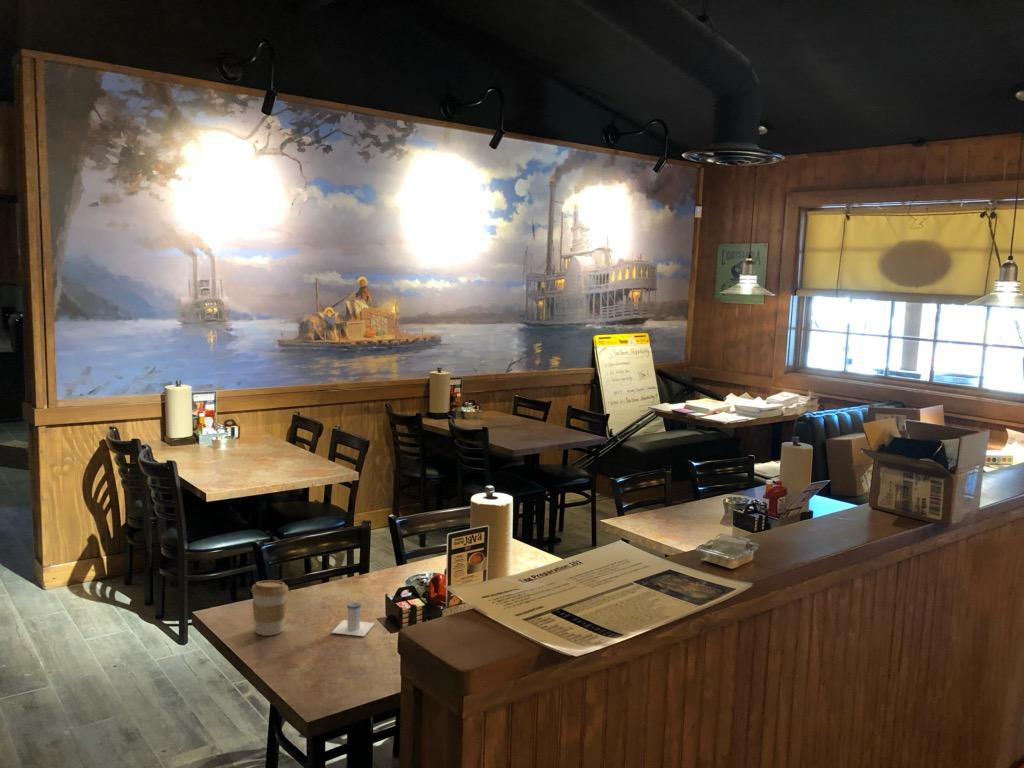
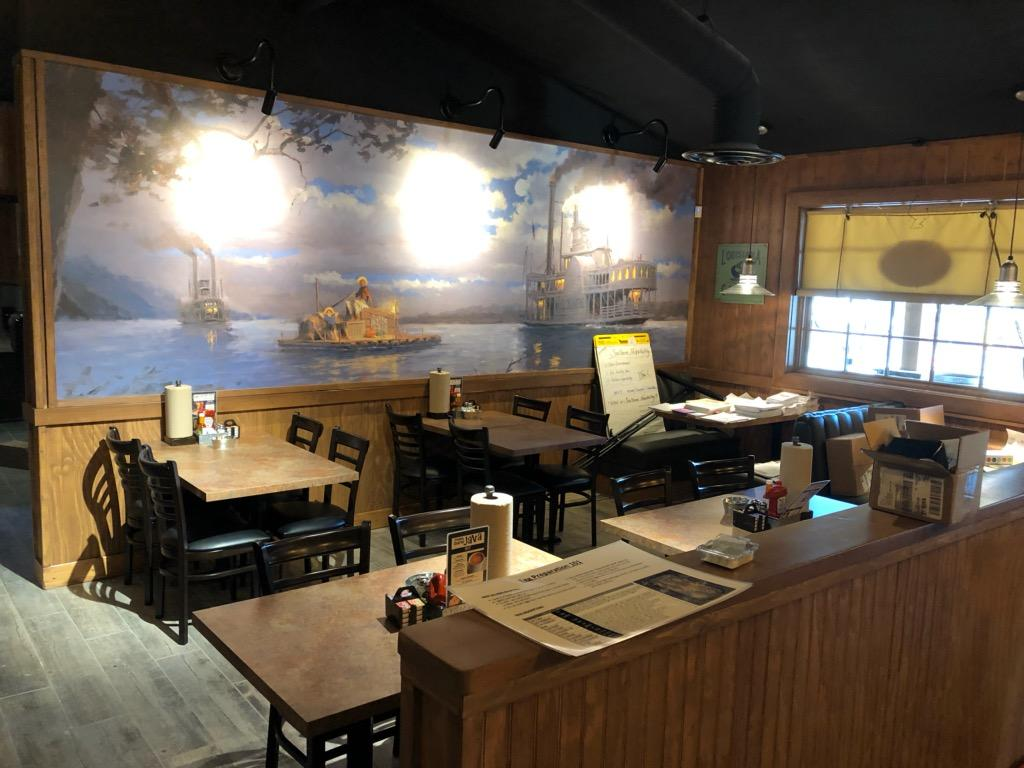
- coffee cup [250,579,289,636]
- salt shaker [330,601,376,637]
